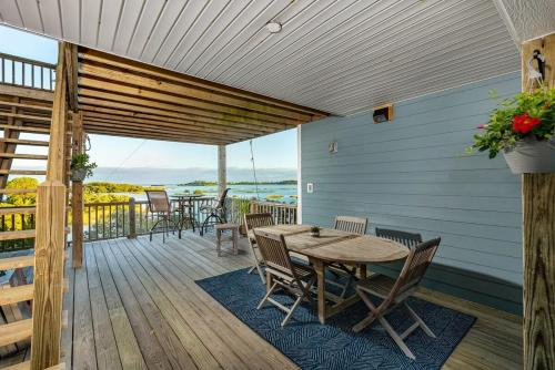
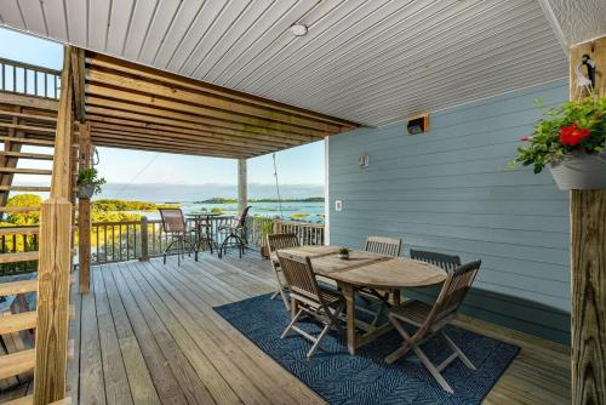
- side table [213,223,241,257]
